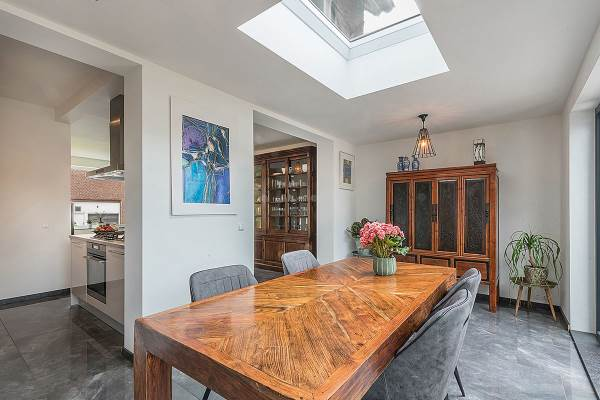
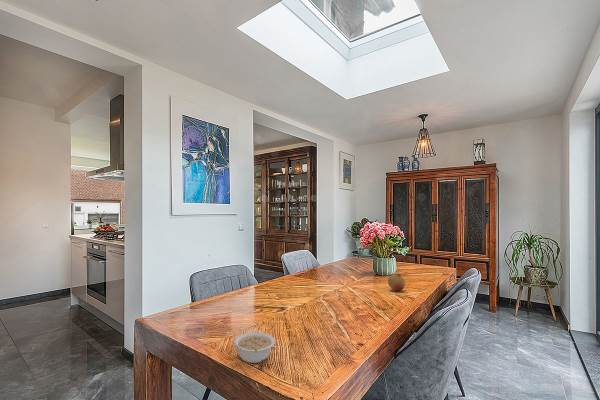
+ legume [233,331,276,364]
+ fruit [387,273,406,292]
